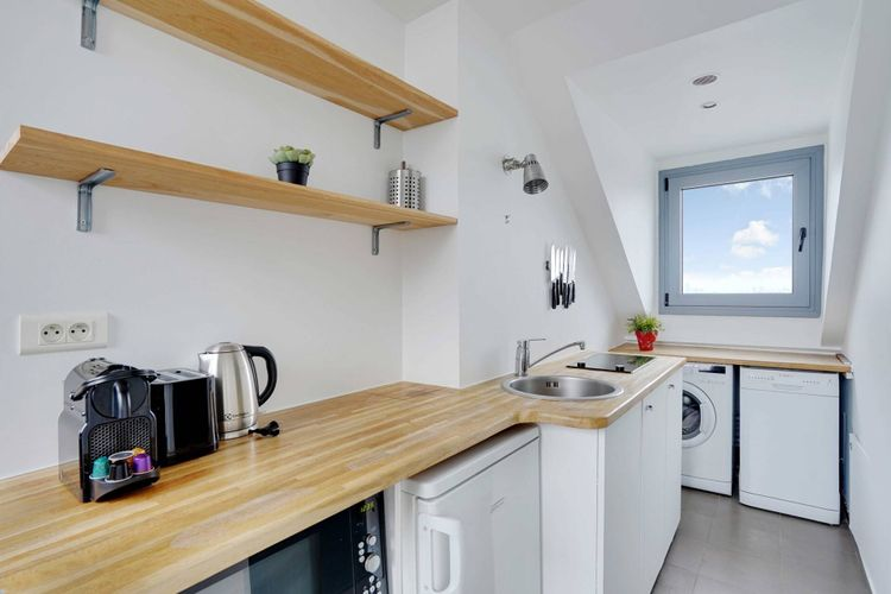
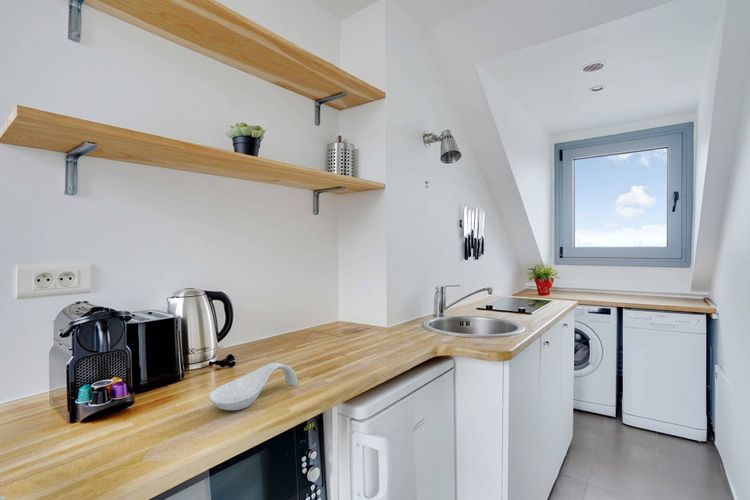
+ spoon rest [208,362,299,412]
